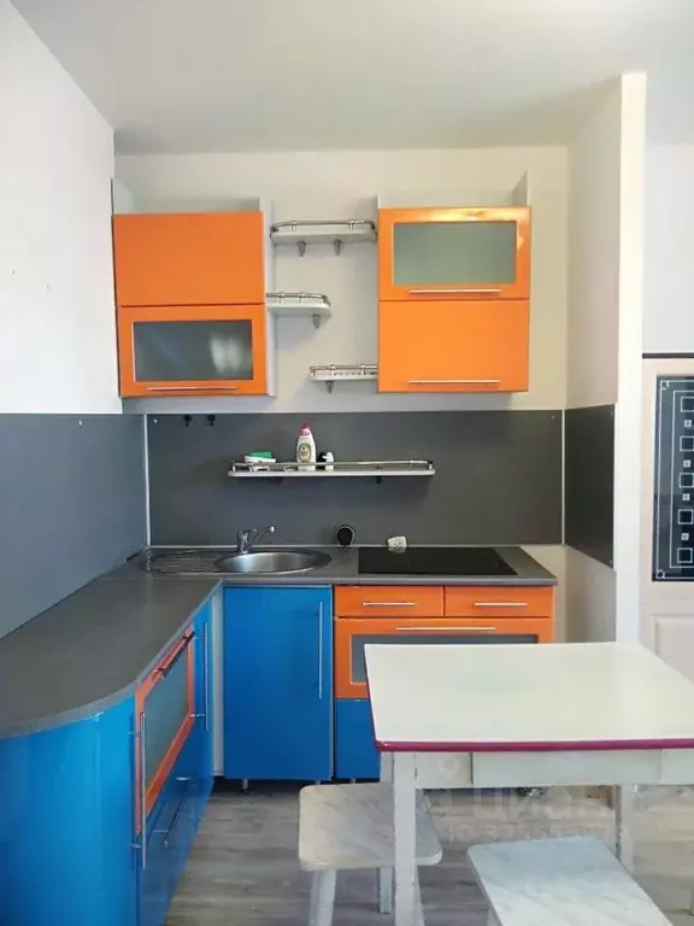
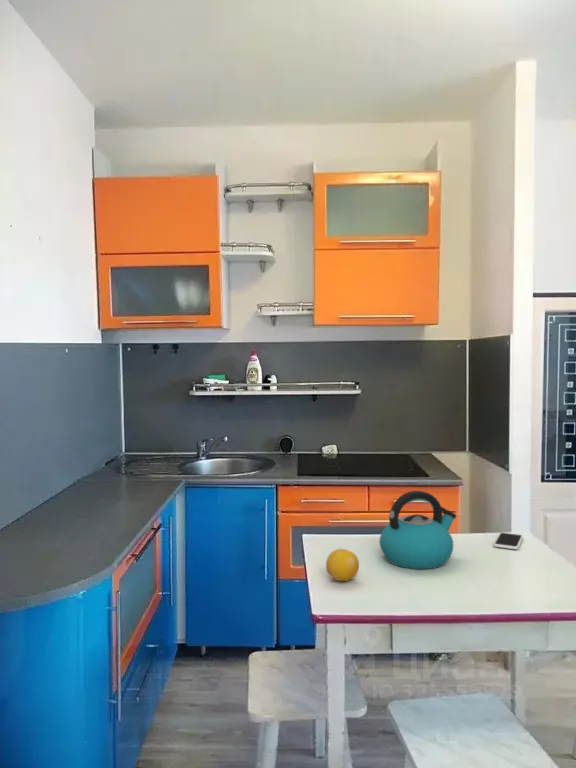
+ fruit [325,548,360,582]
+ smartphone [493,532,524,550]
+ kettle [378,490,457,570]
